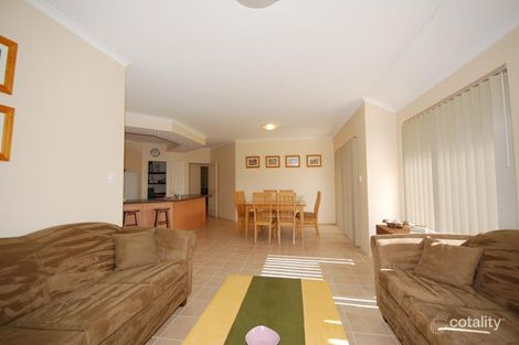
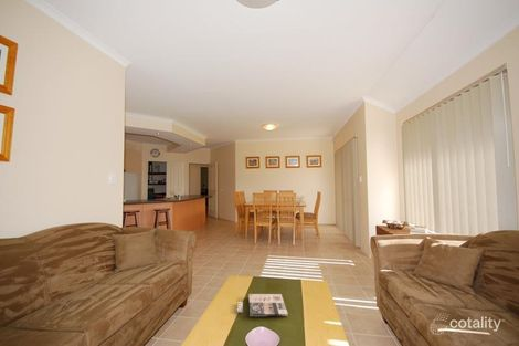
+ magazine [236,293,289,317]
